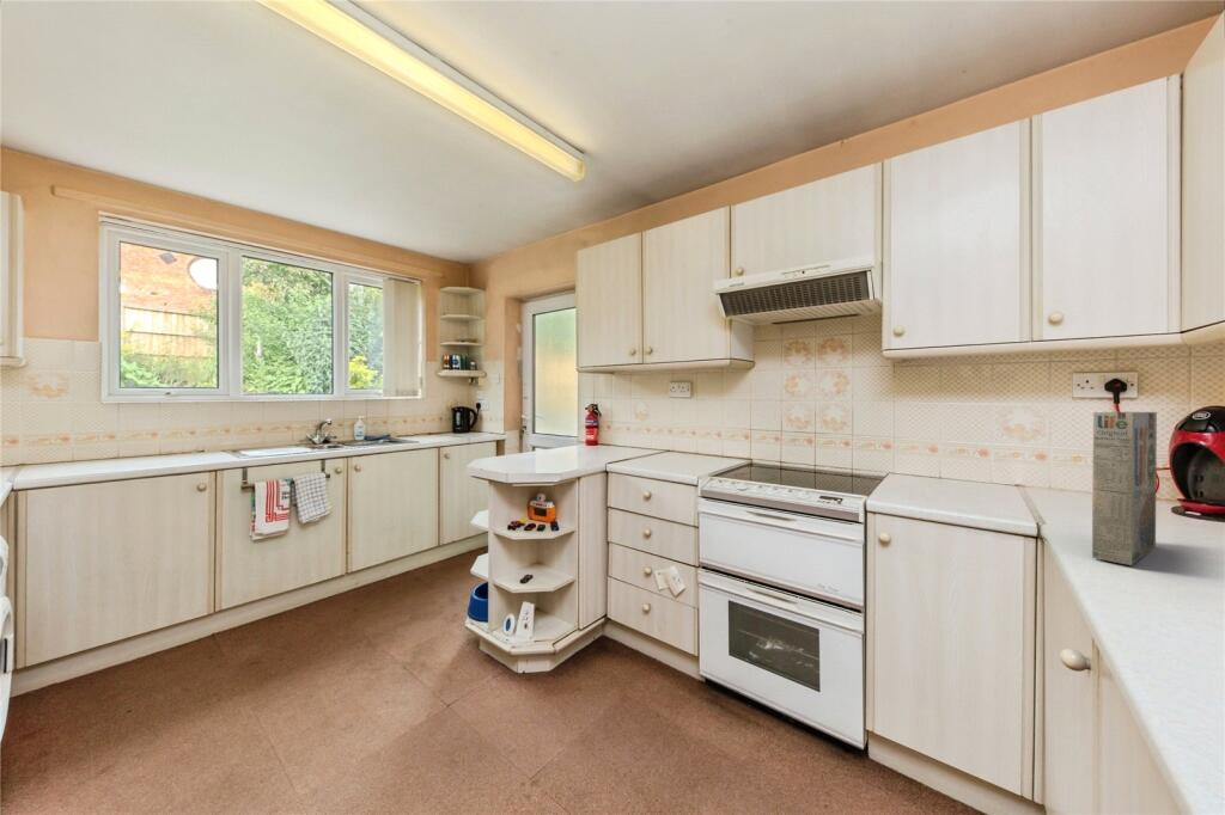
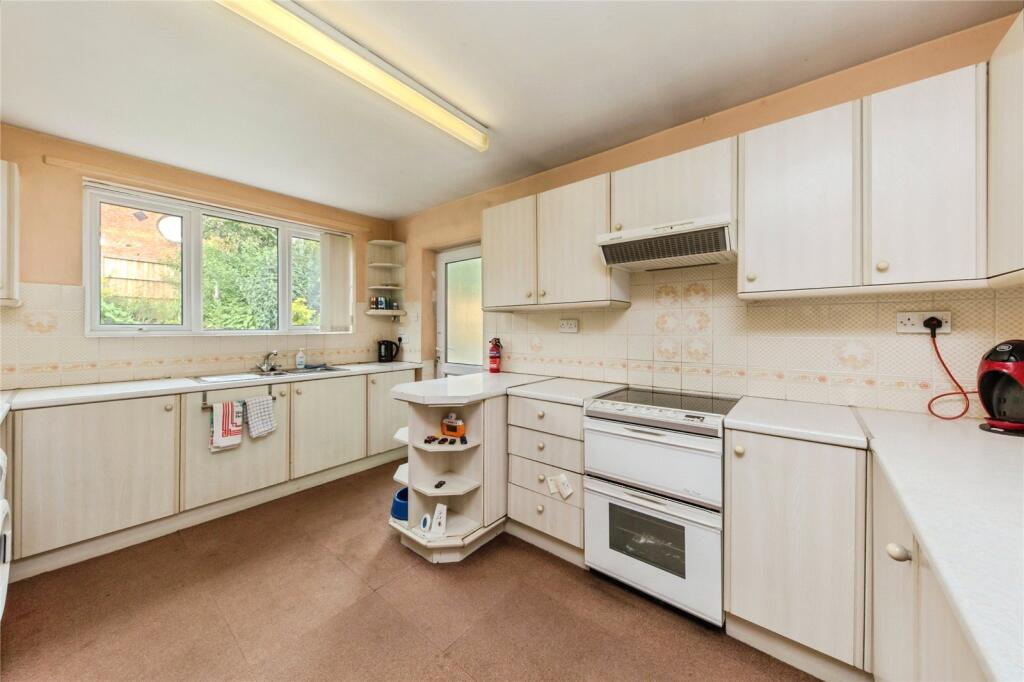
- cereal box [1091,411,1158,566]
